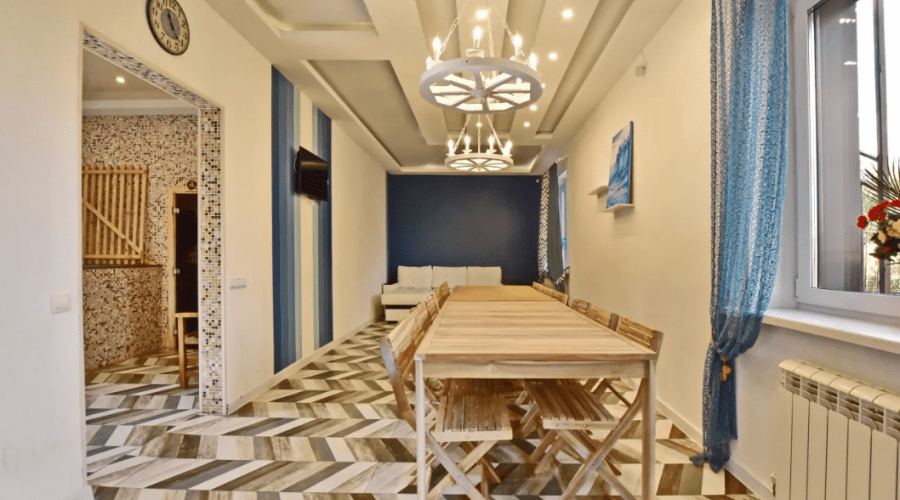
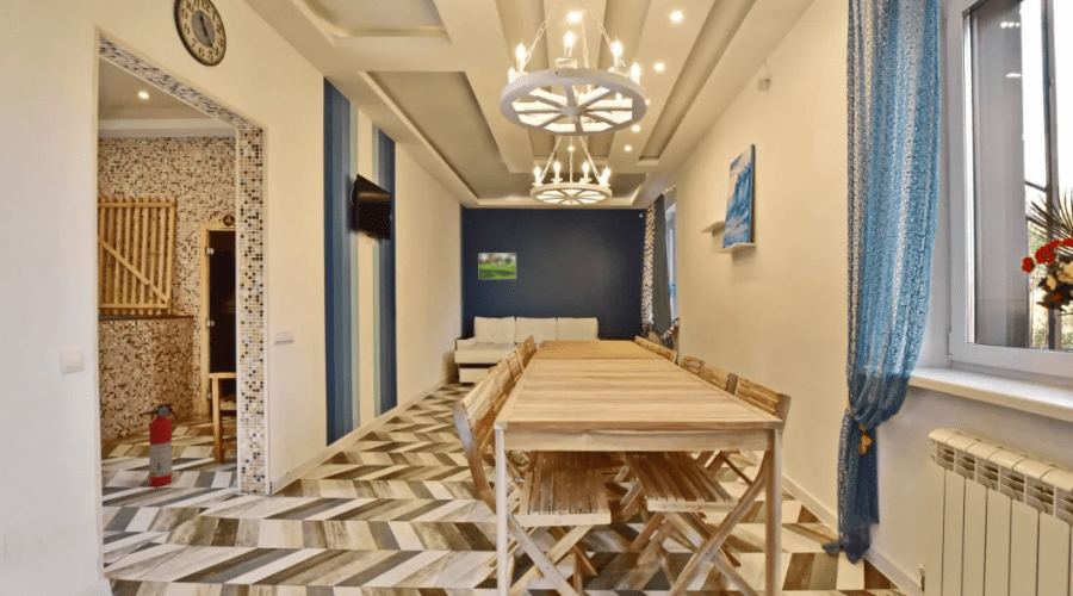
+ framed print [477,252,517,280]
+ fire extinguisher [145,402,179,488]
